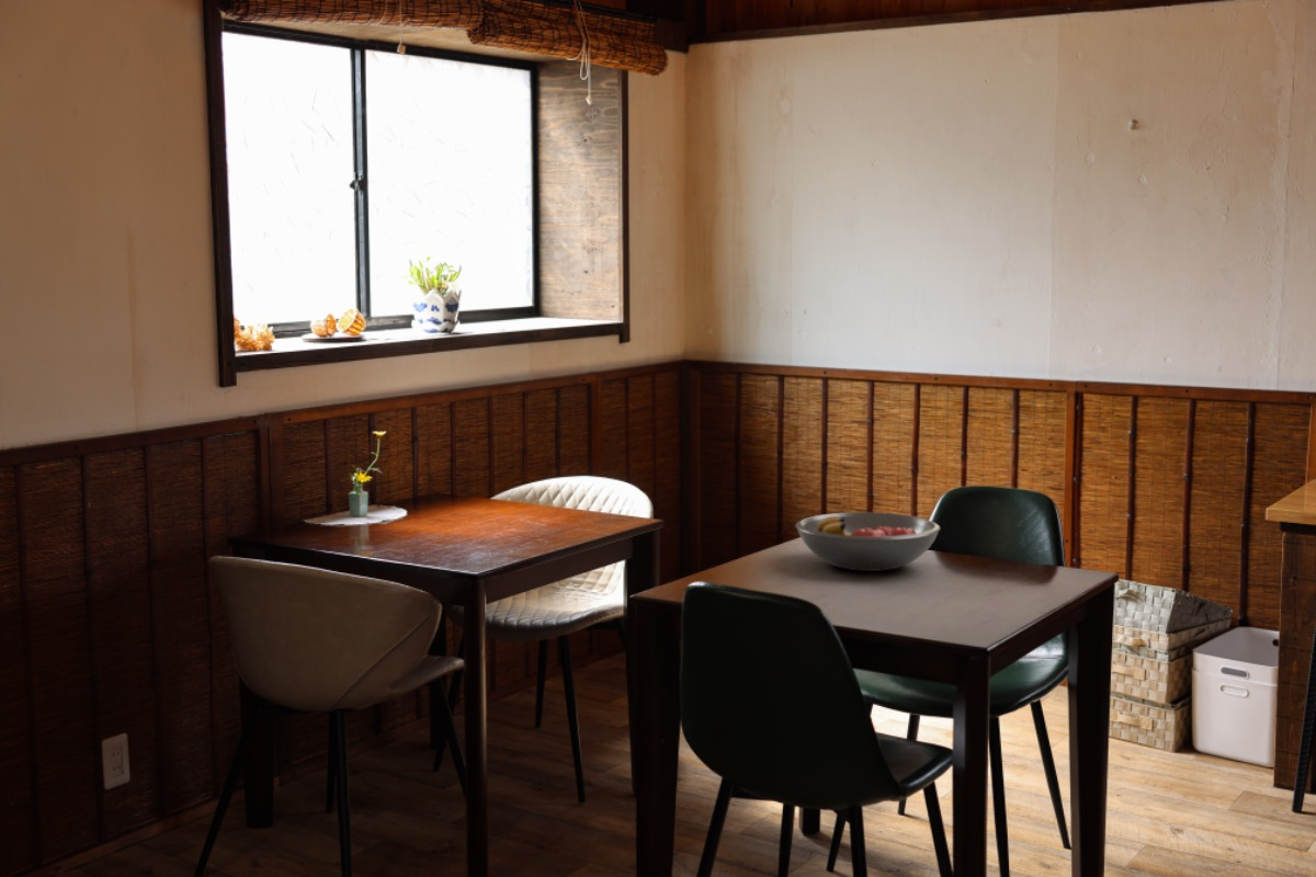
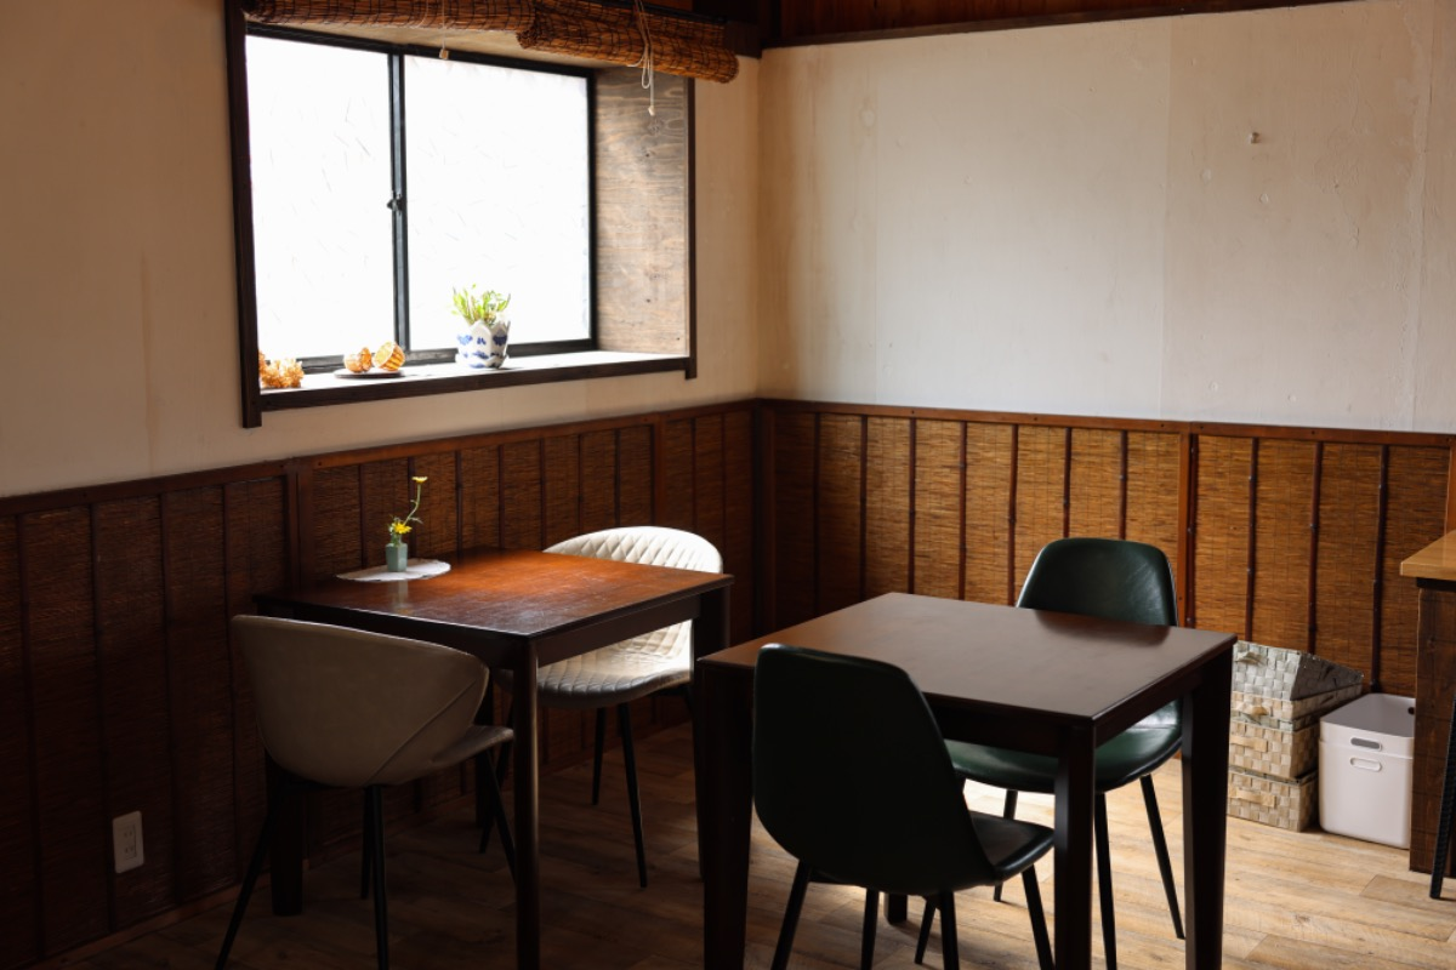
- fruit bowl [795,511,941,572]
